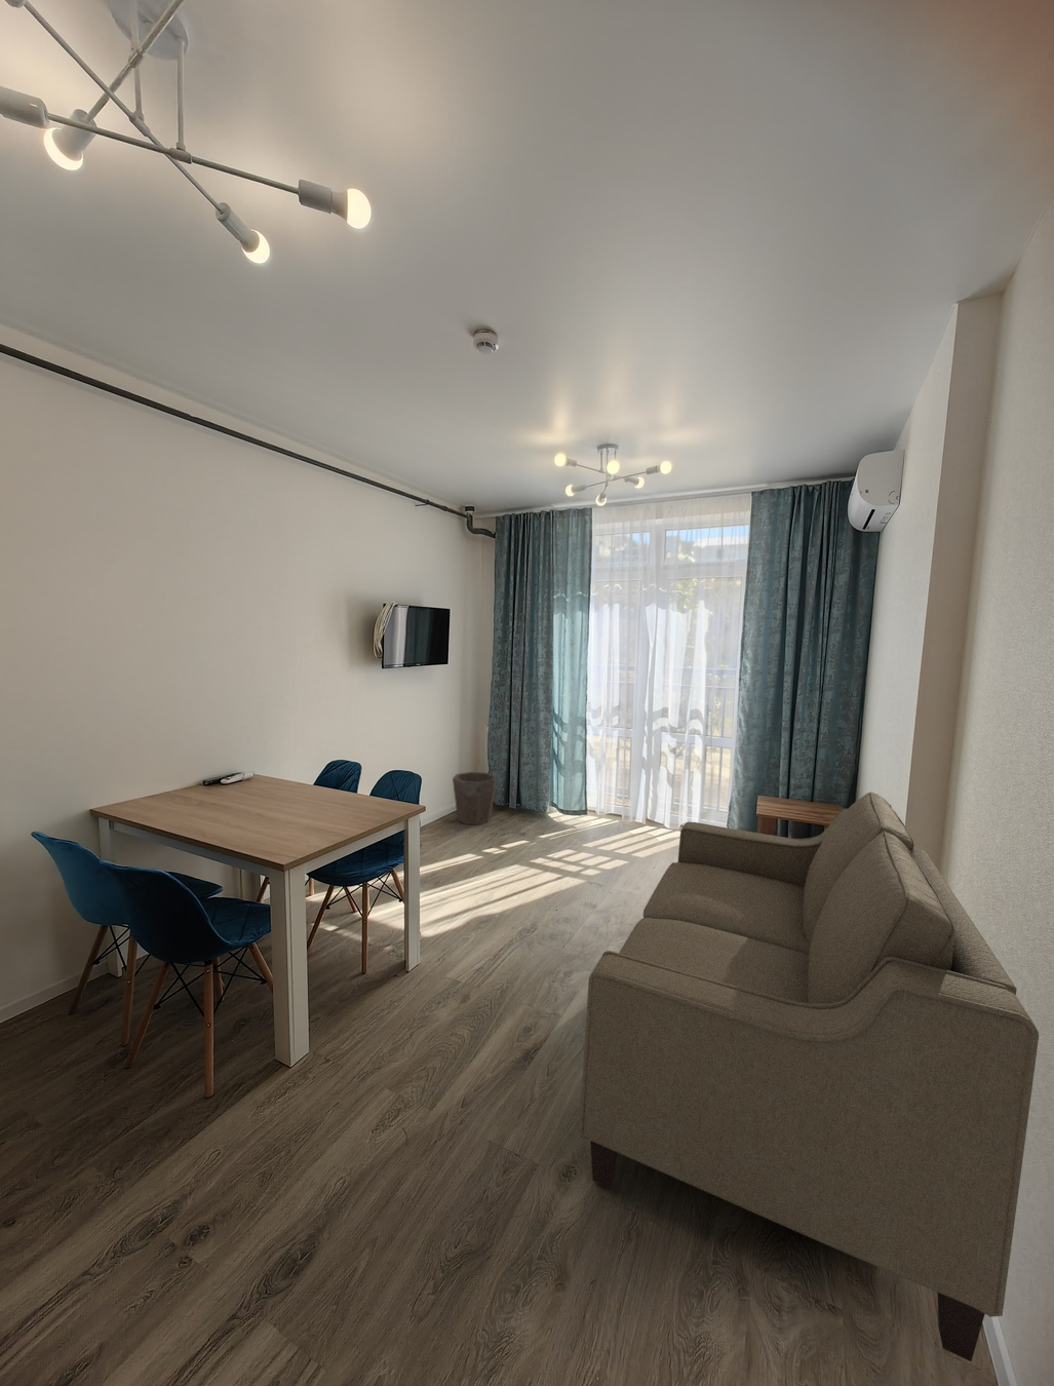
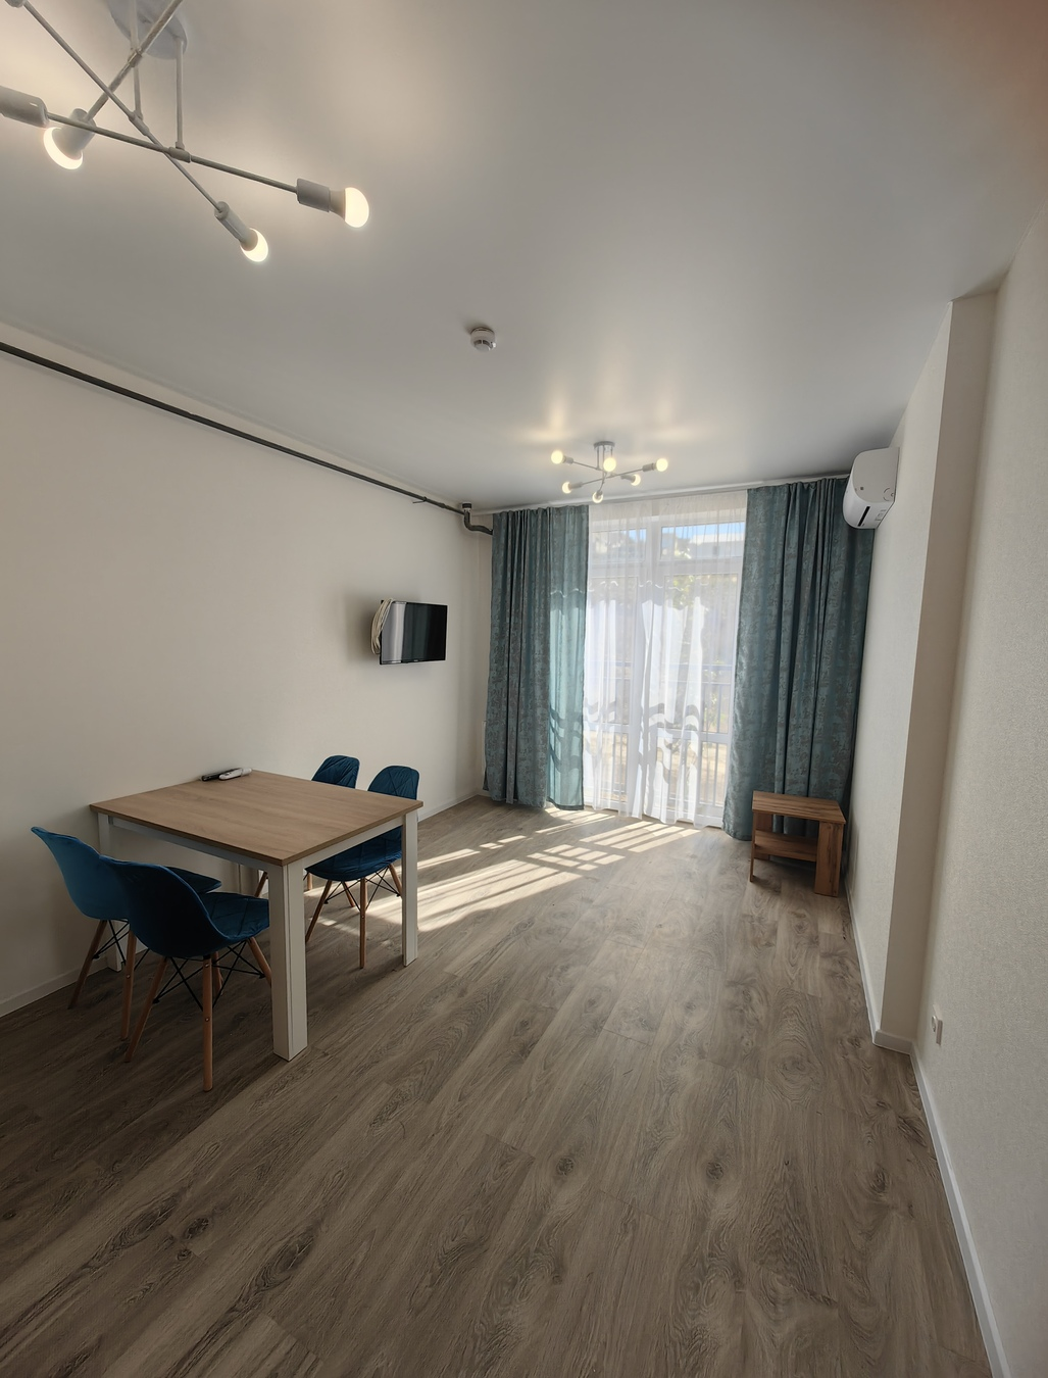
- waste bin [452,770,498,826]
- sofa [578,790,1040,1363]
